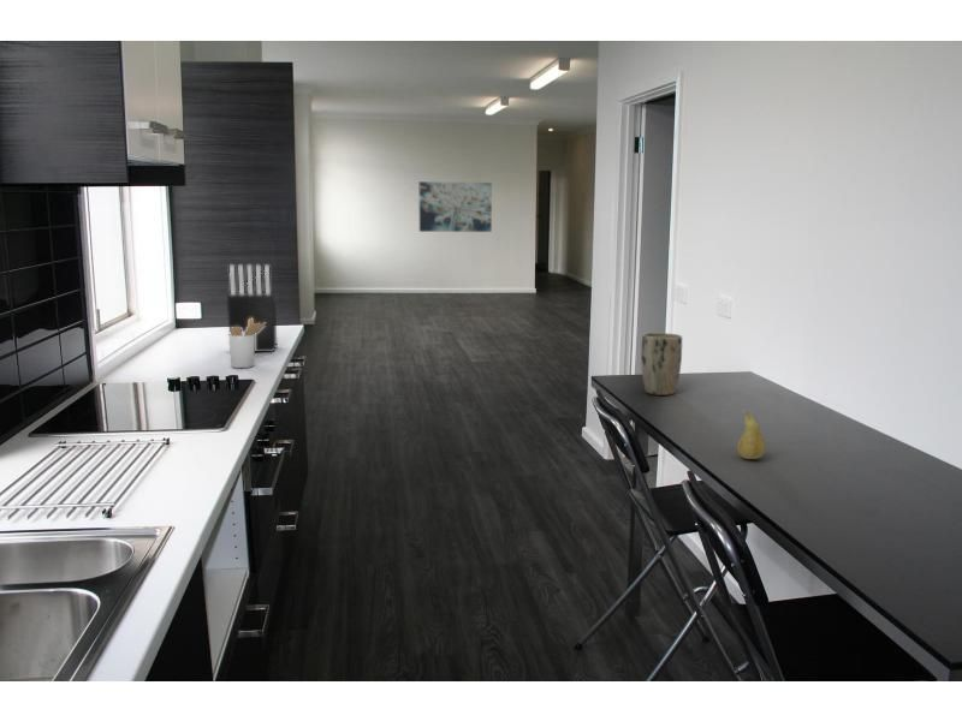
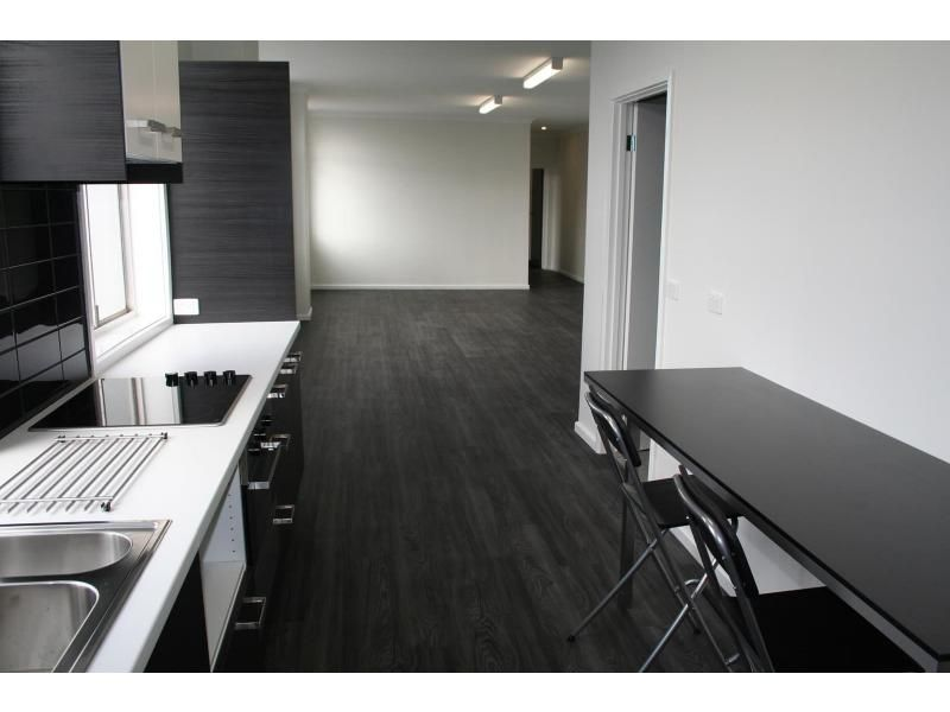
- plant pot [640,332,683,397]
- wall art [418,180,493,233]
- utensil holder [227,317,267,369]
- knife block [226,264,278,353]
- fruit [737,411,767,460]
